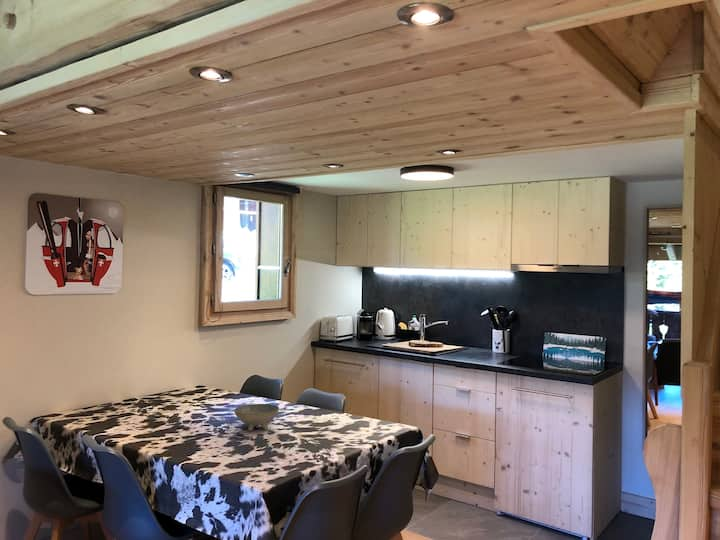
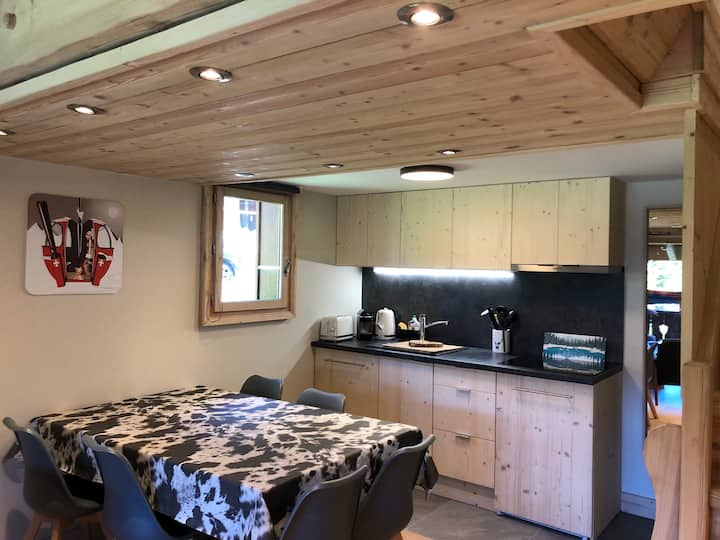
- bowl [233,403,280,431]
